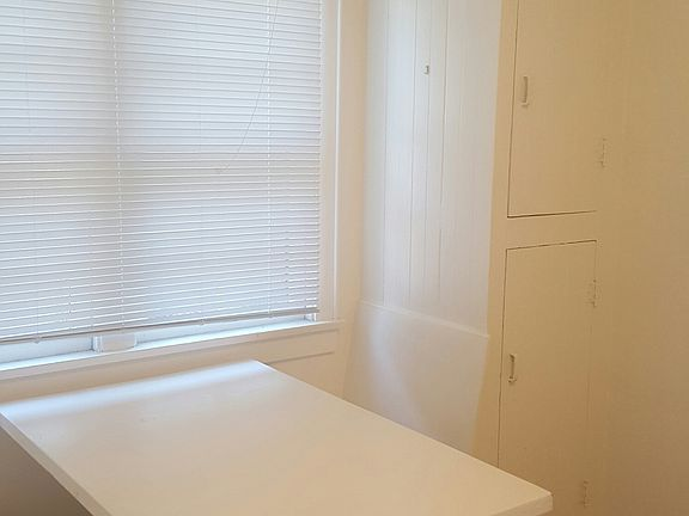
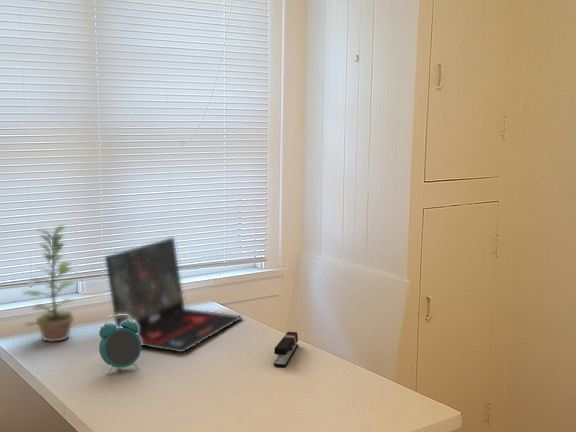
+ stapler [273,331,299,368]
+ laptop [104,236,244,353]
+ plant [22,225,76,343]
+ alarm clock [98,314,143,375]
